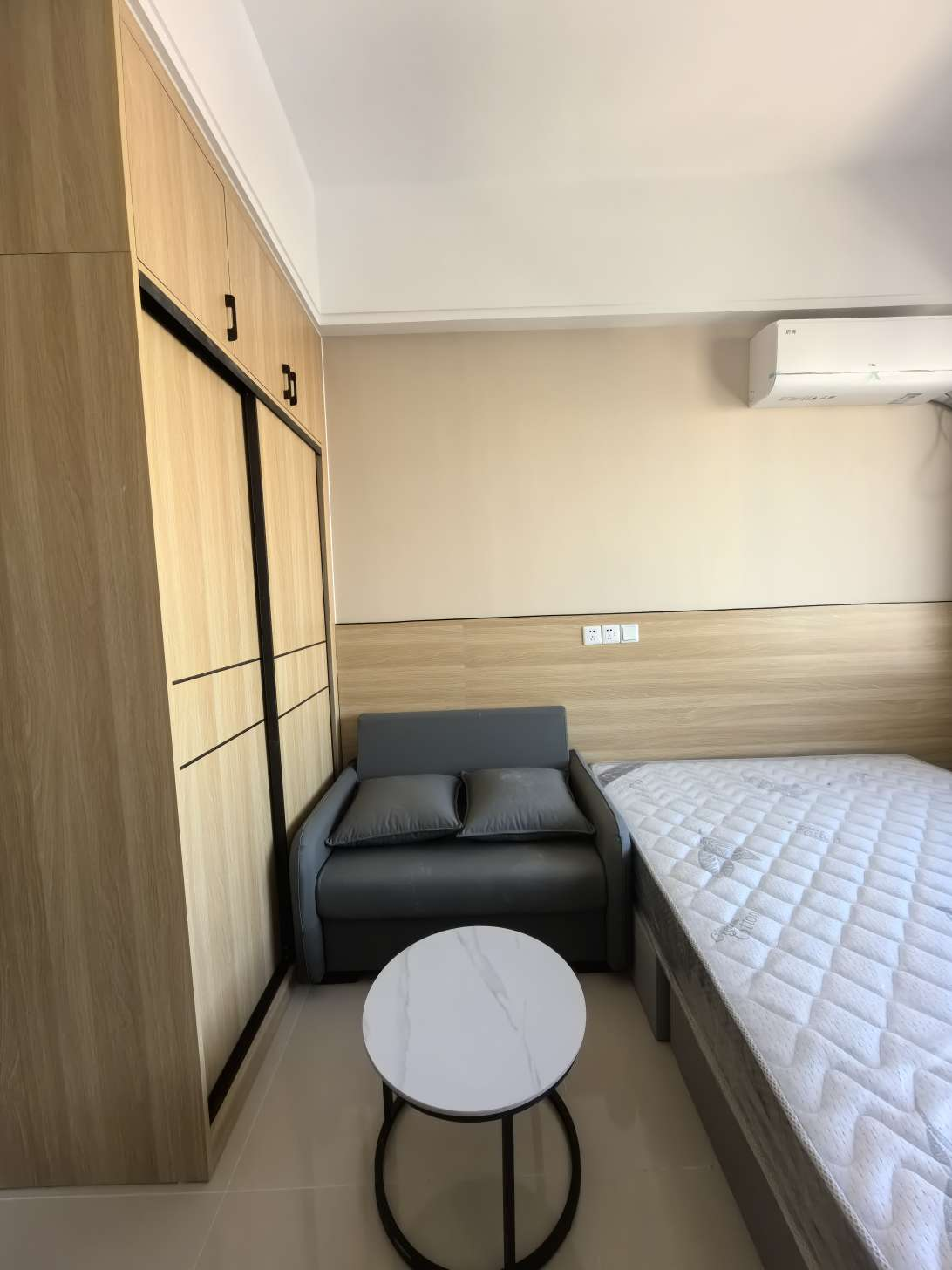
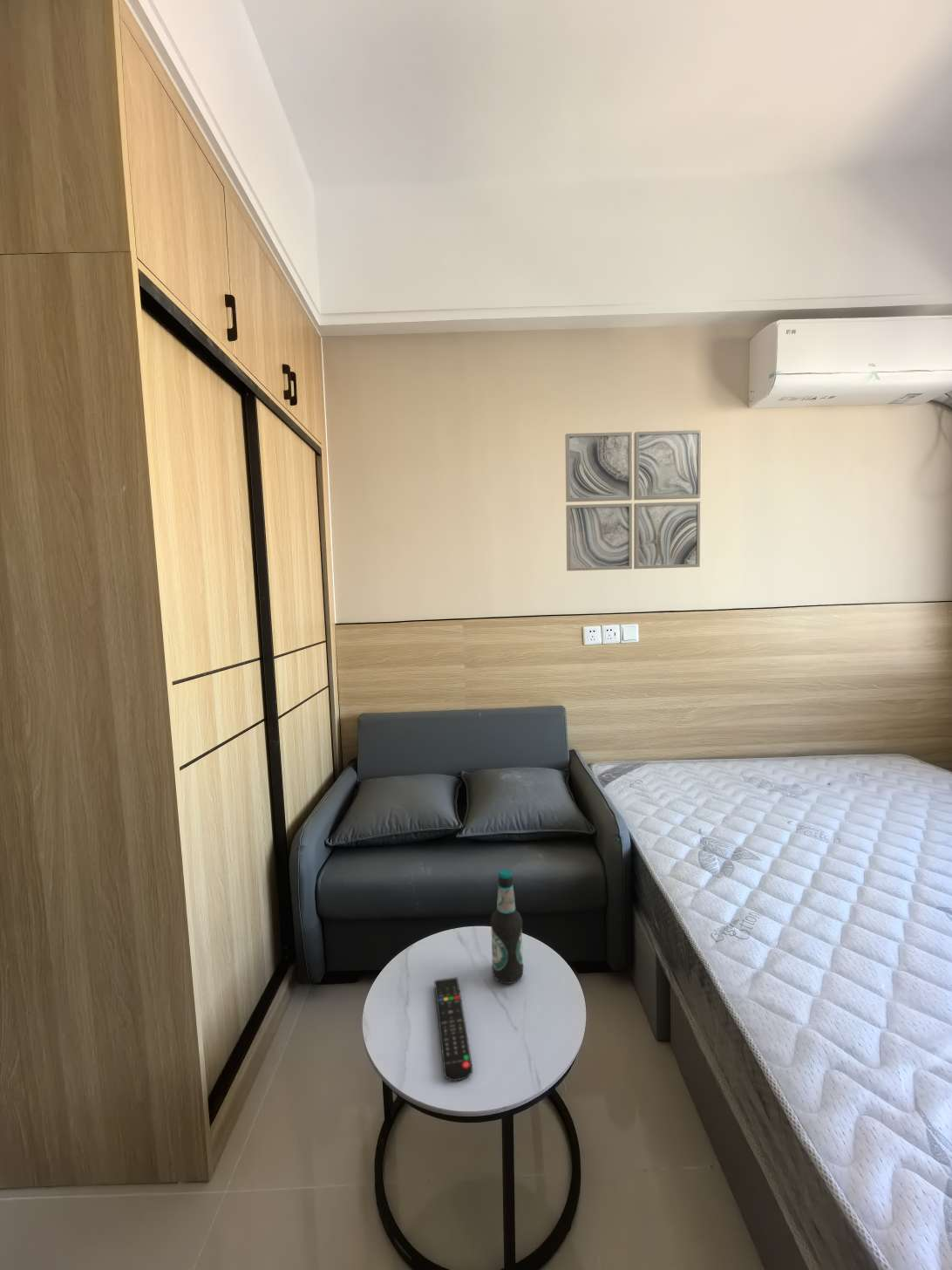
+ remote control [433,976,473,1082]
+ bottle [490,868,524,985]
+ wall art [564,429,703,571]
